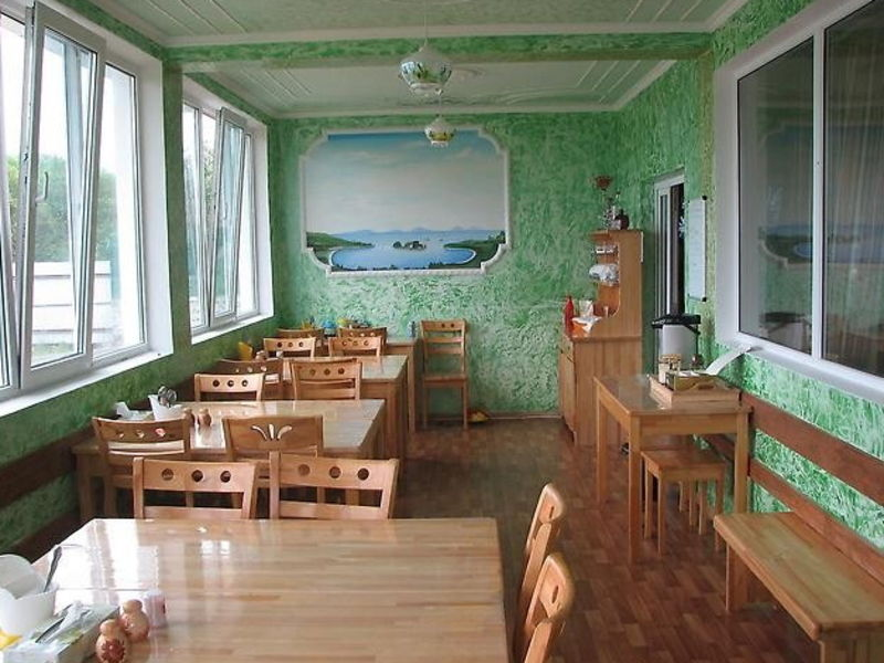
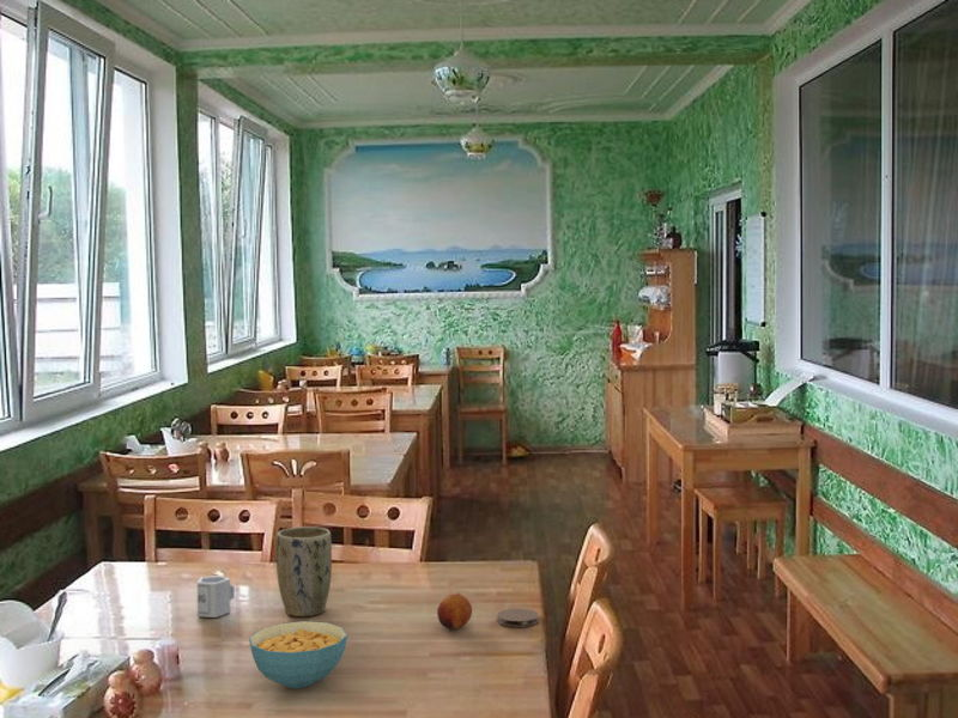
+ plant pot [275,525,333,617]
+ fruit [436,591,473,631]
+ cereal bowl [248,620,348,689]
+ cup [196,574,236,619]
+ coaster [496,607,540,628]
